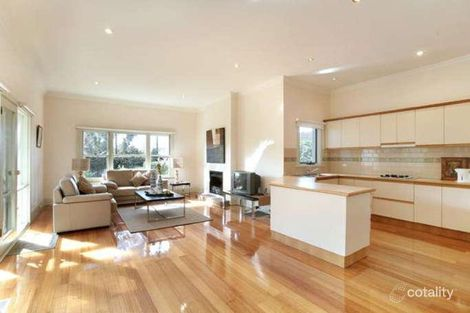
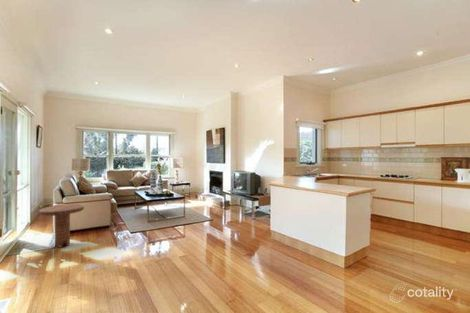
+ side table [38,203,85,249]
